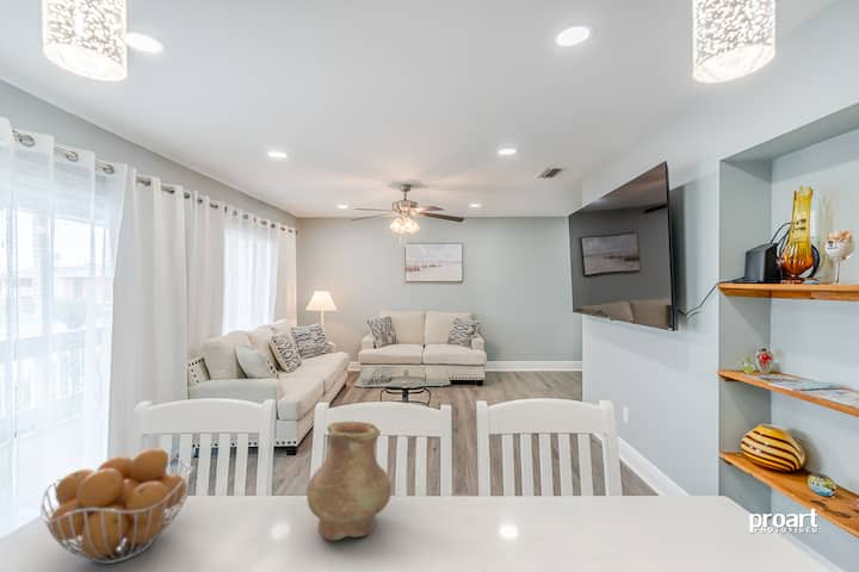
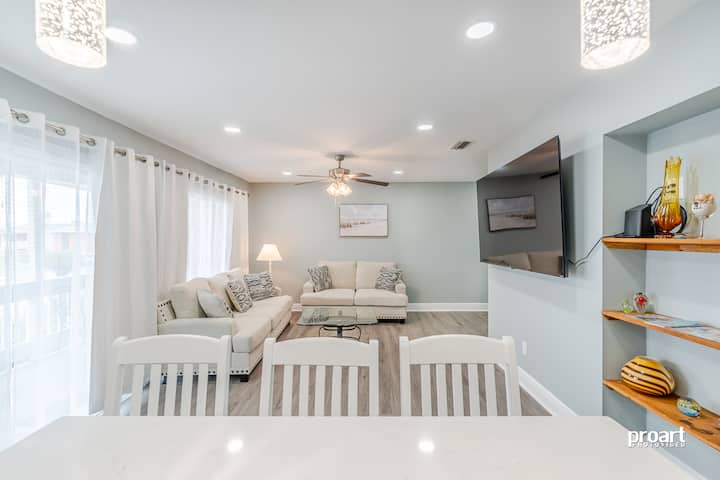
- fruit basket [39,447,197,565]
- vase [307,421,393,541]
